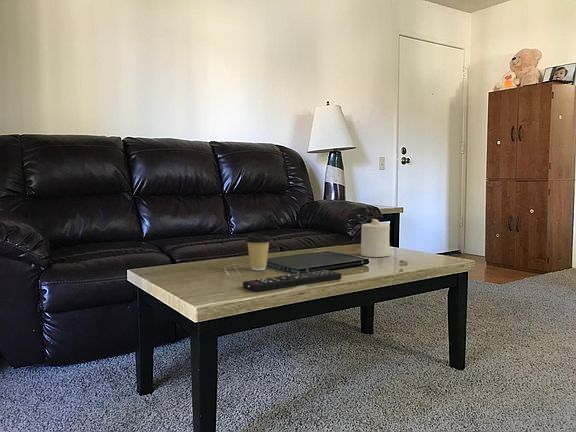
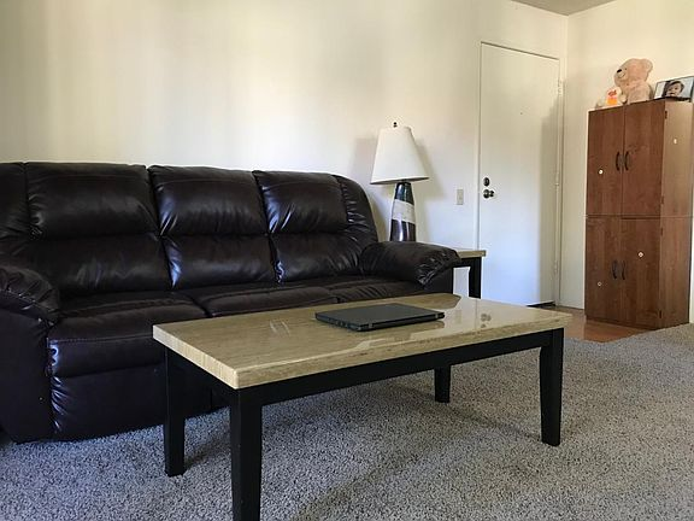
- coffee cup [245,233,272,271]
- remote control [242,269,342,292]
- candle [360,218,391,258]
